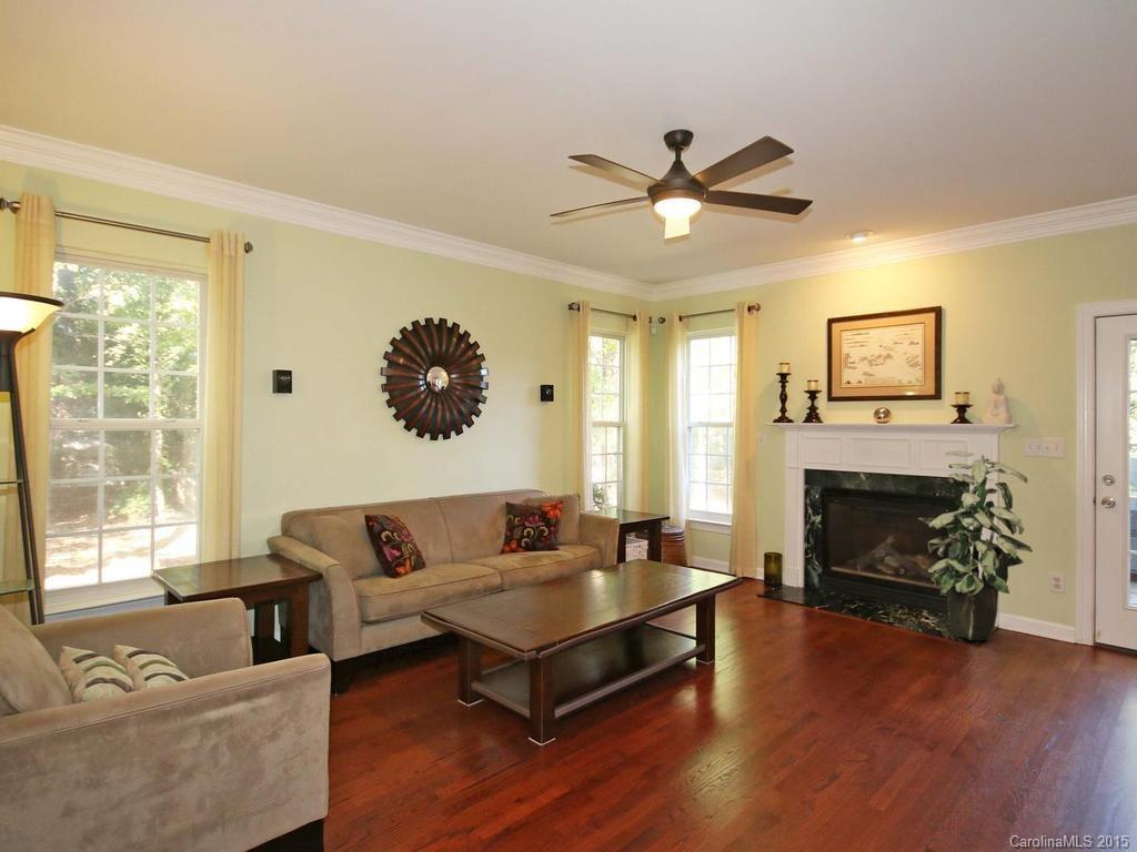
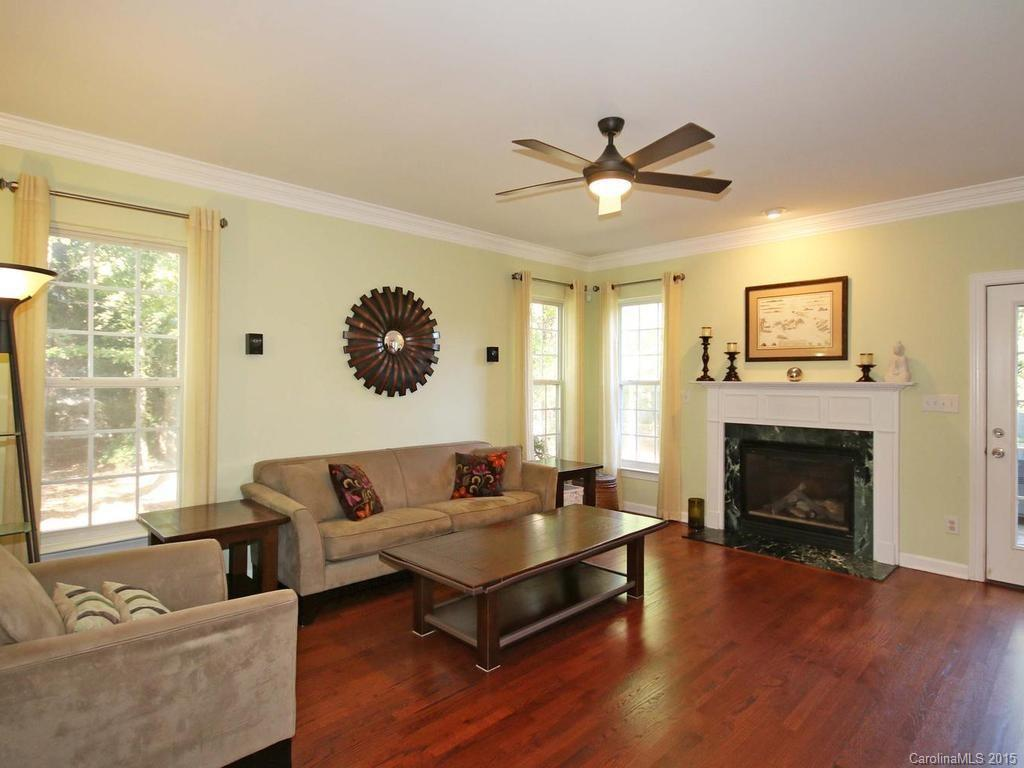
- indoor plant [917,449,1034,642]
